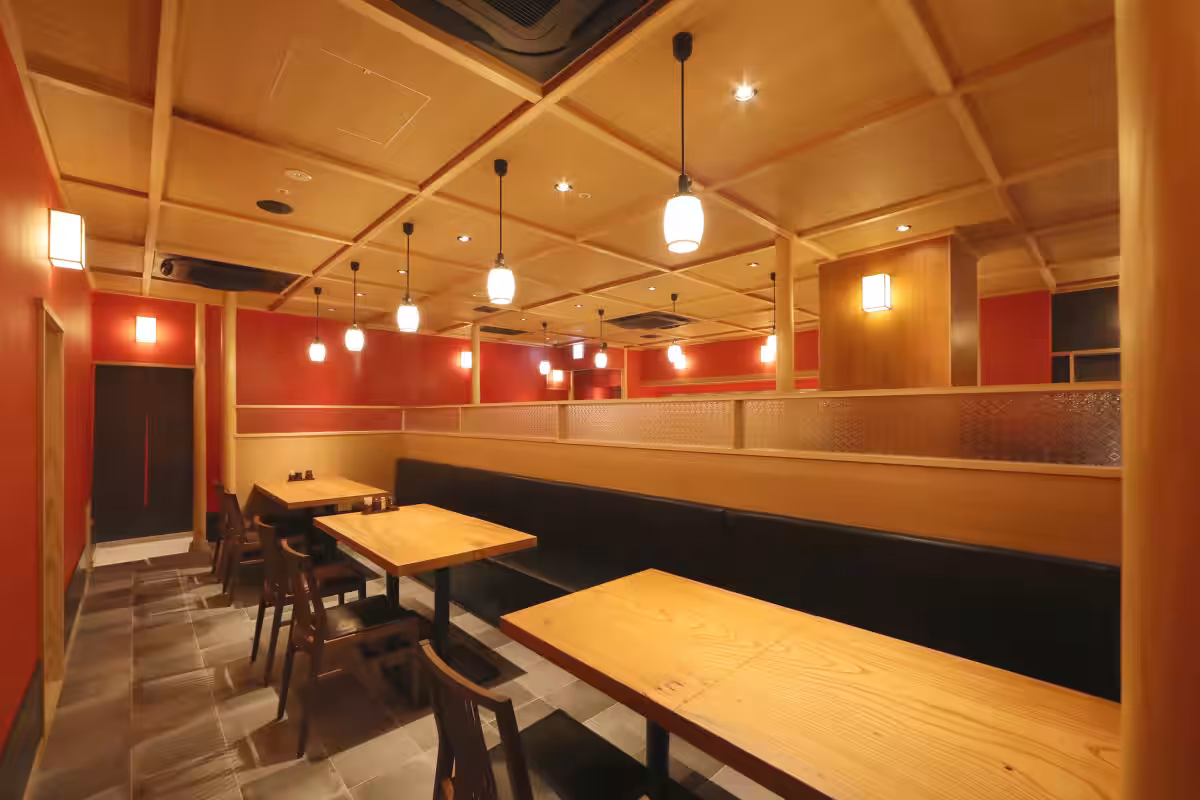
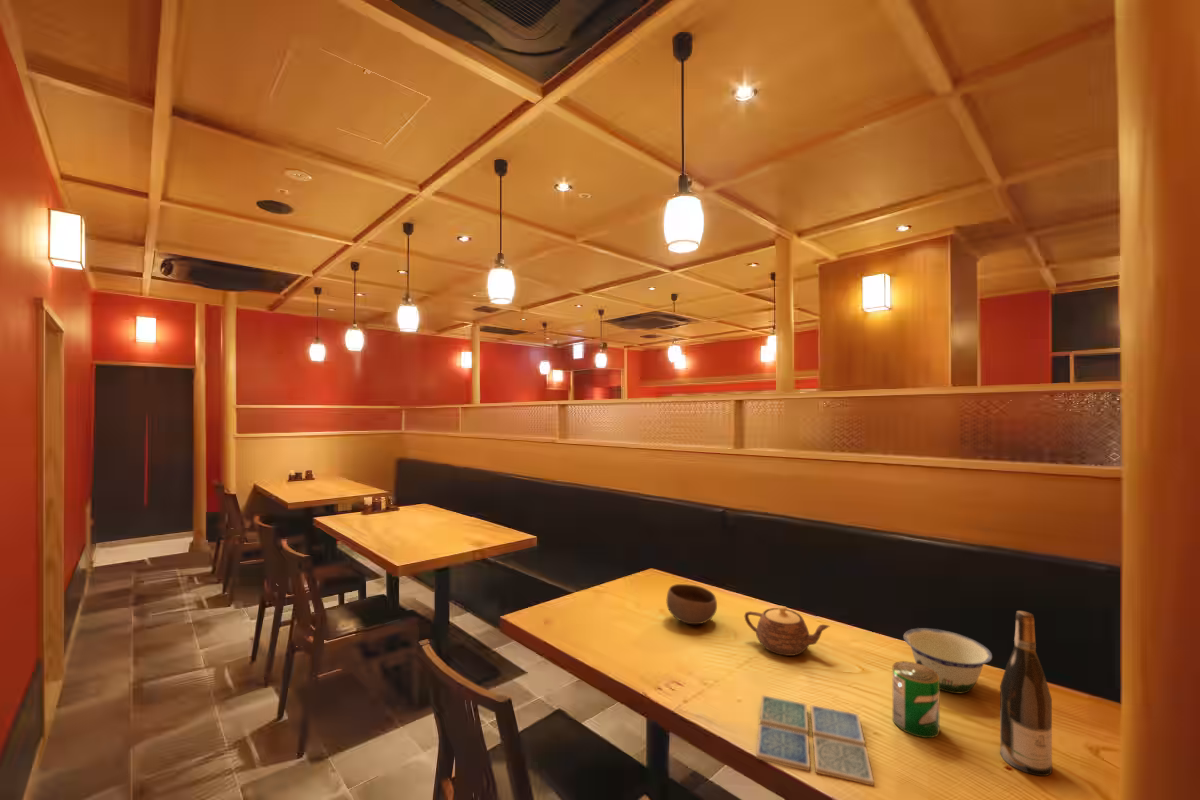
+ teapot [744,605,831,657]
+ drink coaster [755,694,875,787]
+ can [892,661,940,739]
+ wine bottle [999,610,1053,777]
+ bowl [902,627,993,694]
+ bowl [665,583,718,625]
